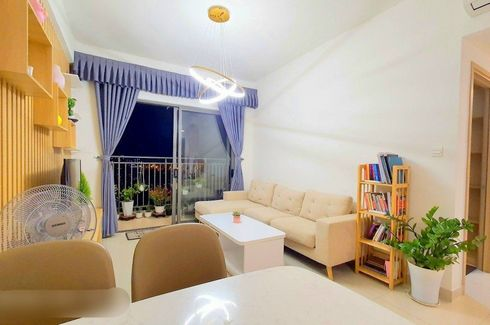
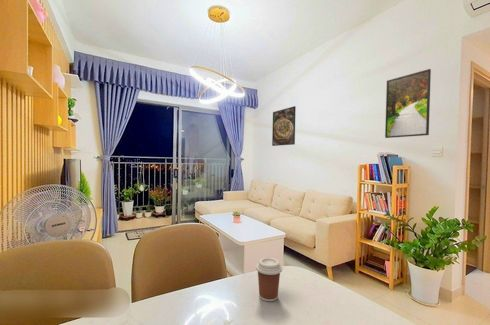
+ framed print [271,105,297,147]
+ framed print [384,68,432,139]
+ coffee cup [255,257,283,302]
